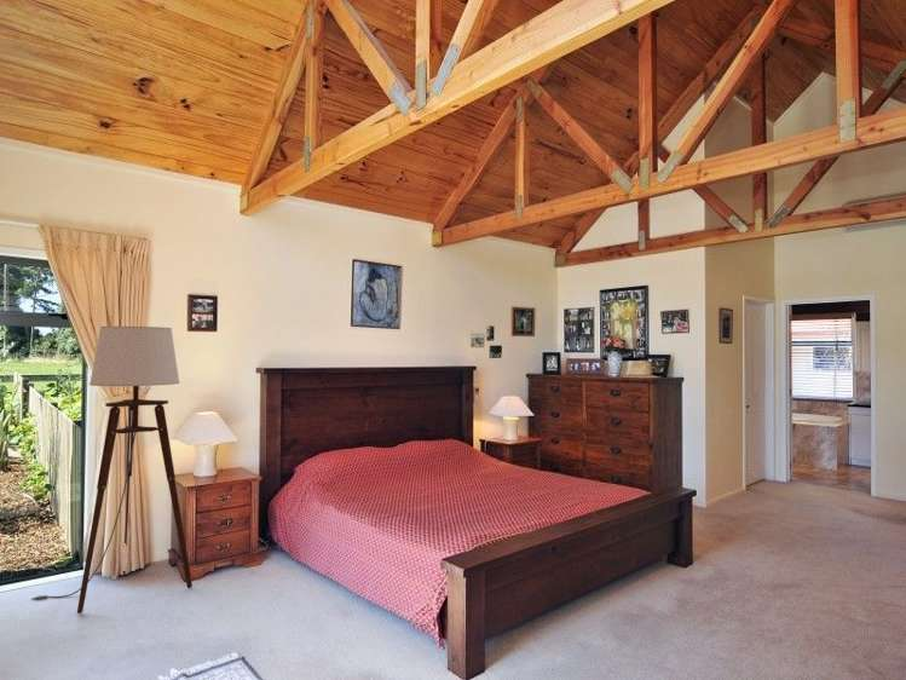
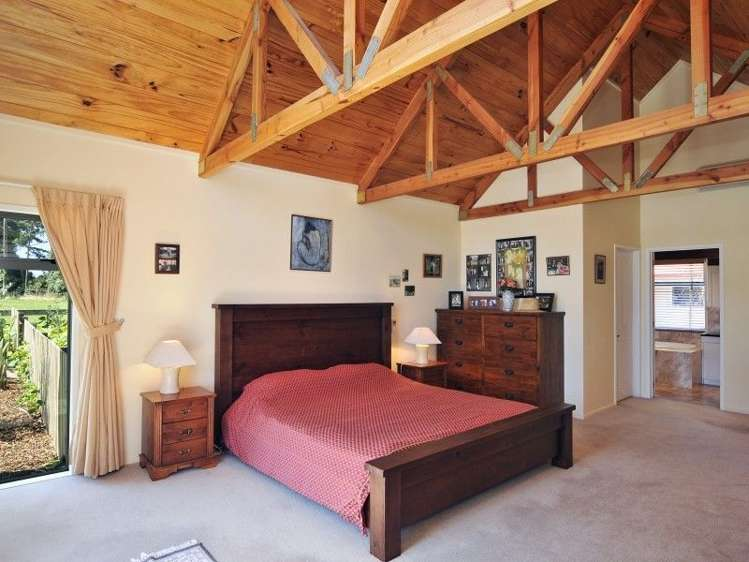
- floor lamp [30,325,194,615]
